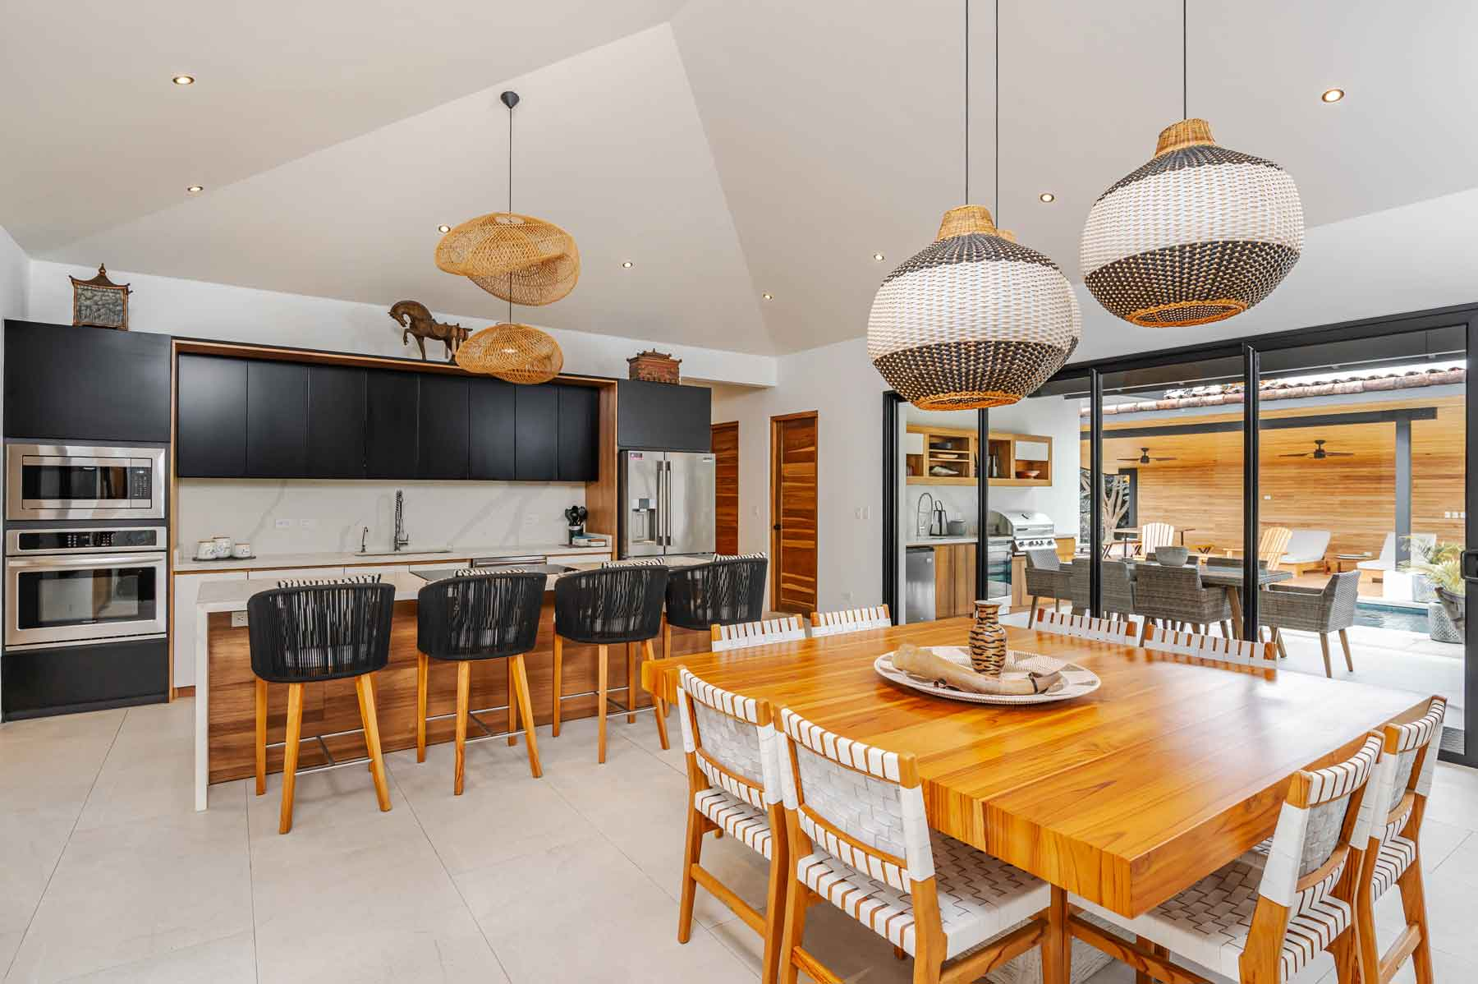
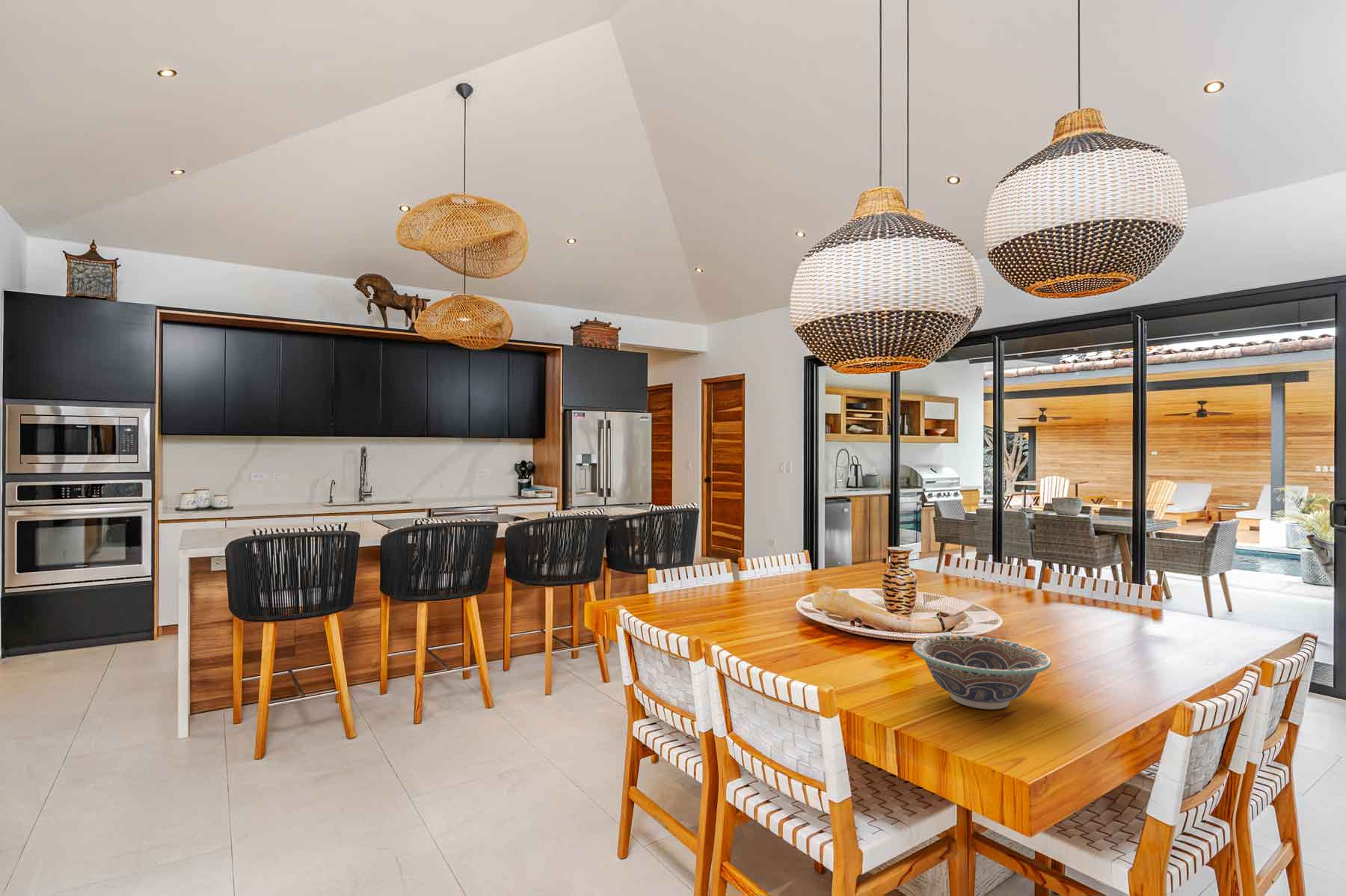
+ decorative bowl [912,634,1052,710]
